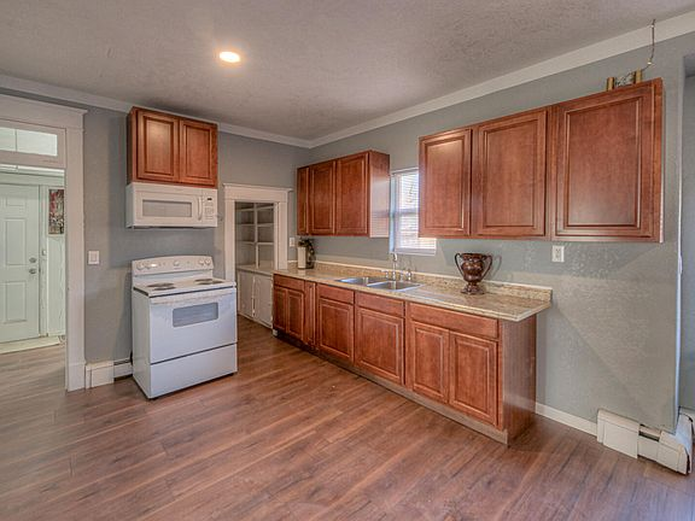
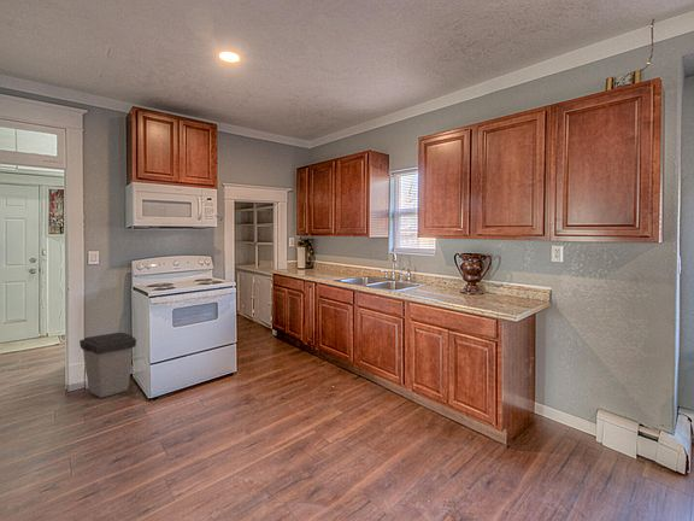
+ trash can [78,332,137,399]
